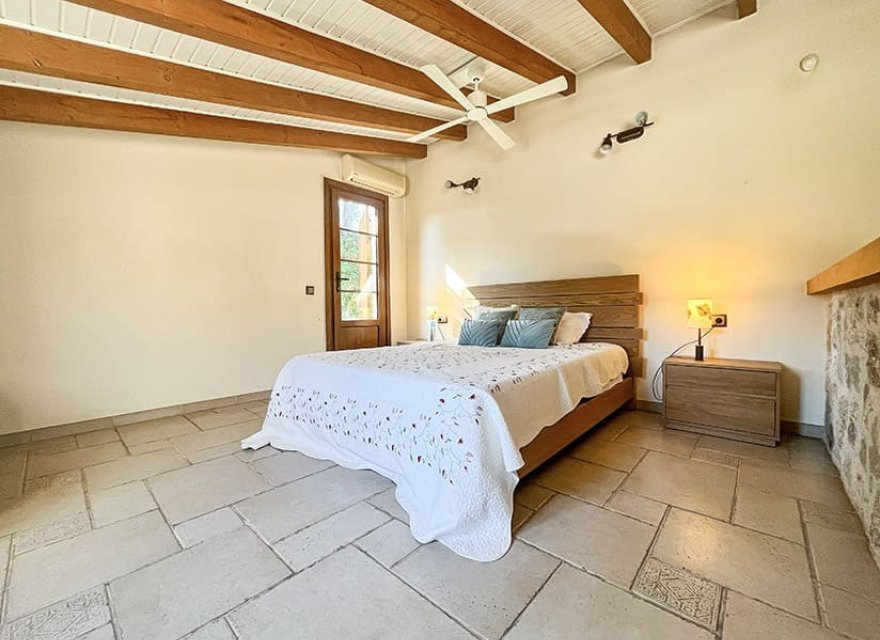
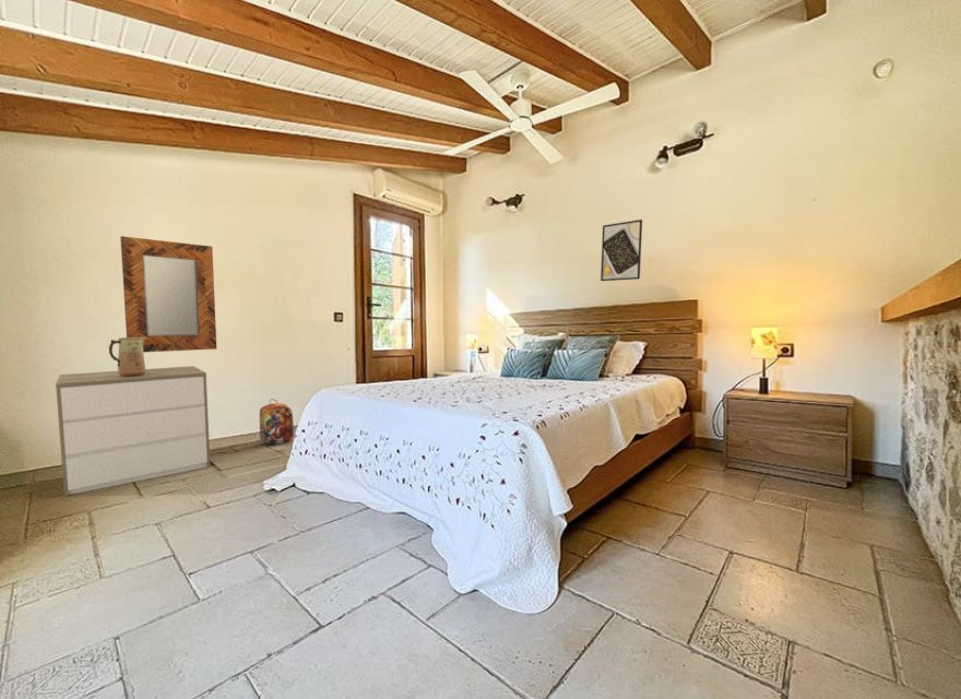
+ vase [108,336,146,377]
+ backpack [259,398,295,446]
+ home mirror [119,235,217,354]
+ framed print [600,218,643,282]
+ dresser [55,365,212,498]
